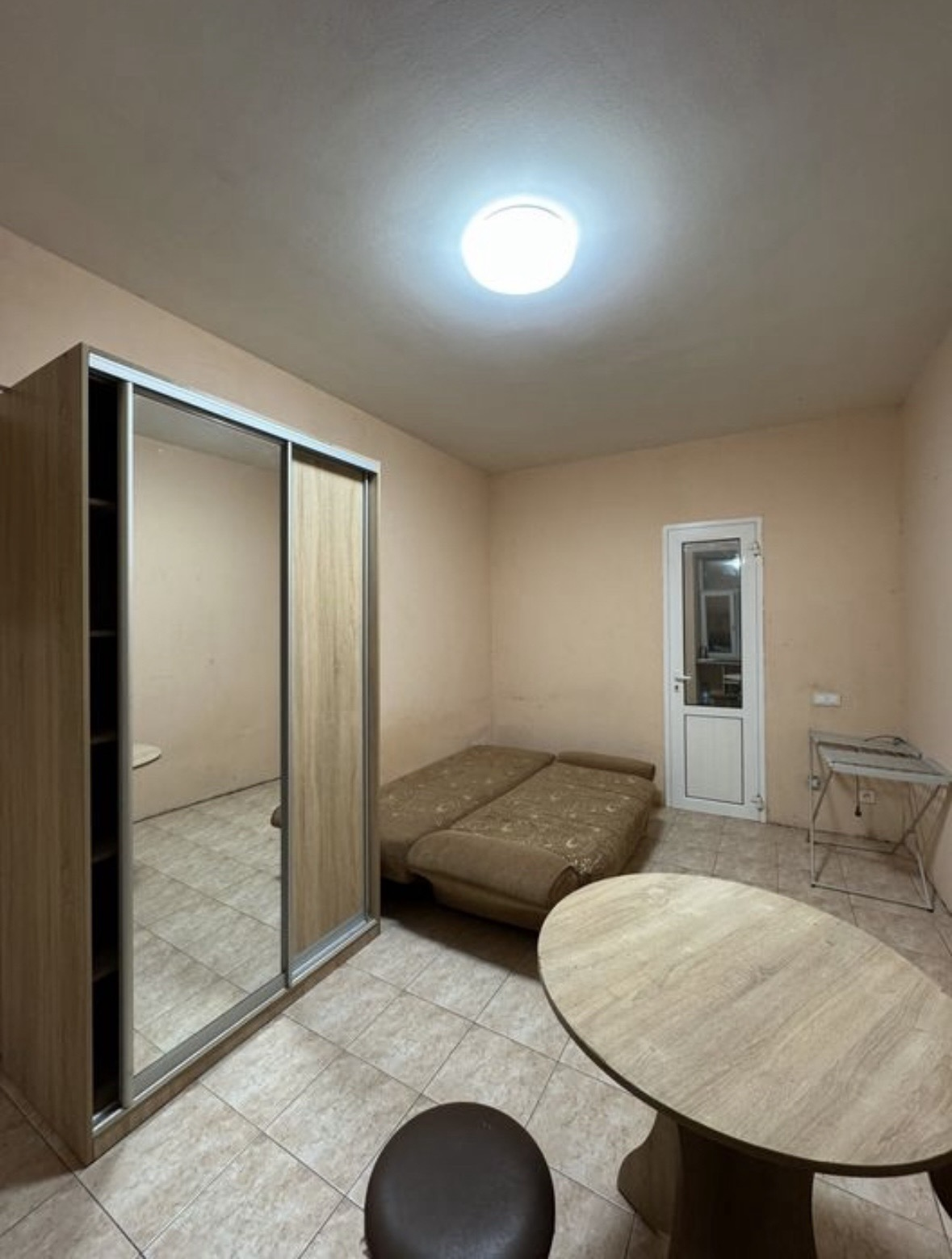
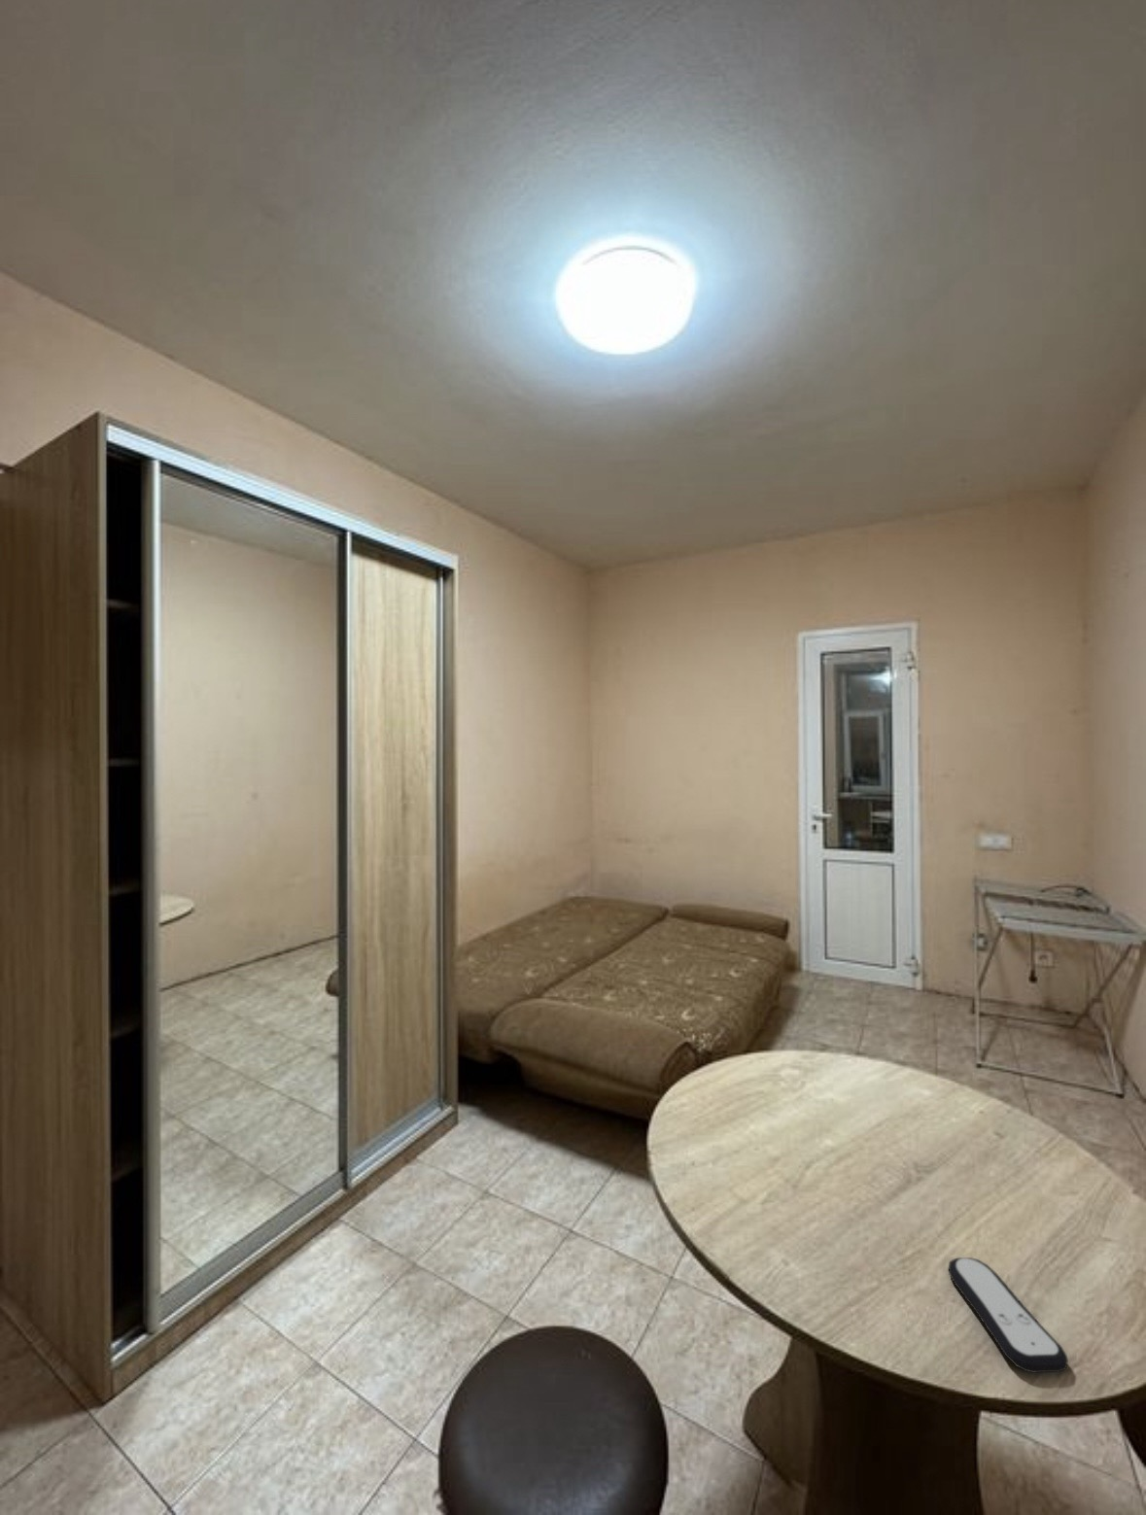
+ remote control [946,1256,1069,1374]
